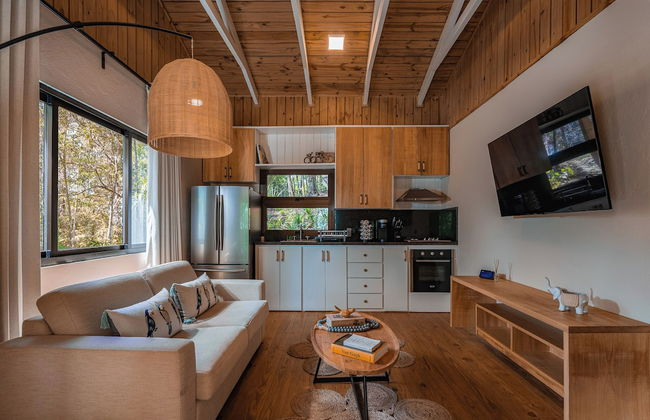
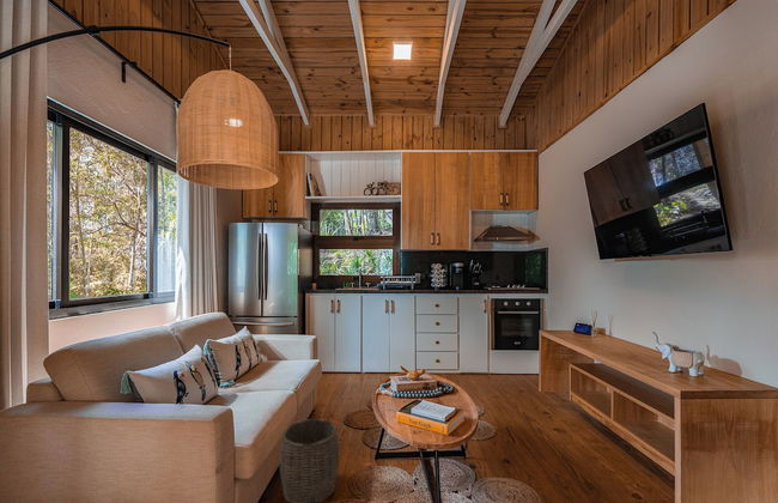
+ woven basket [279,418,340,503]
